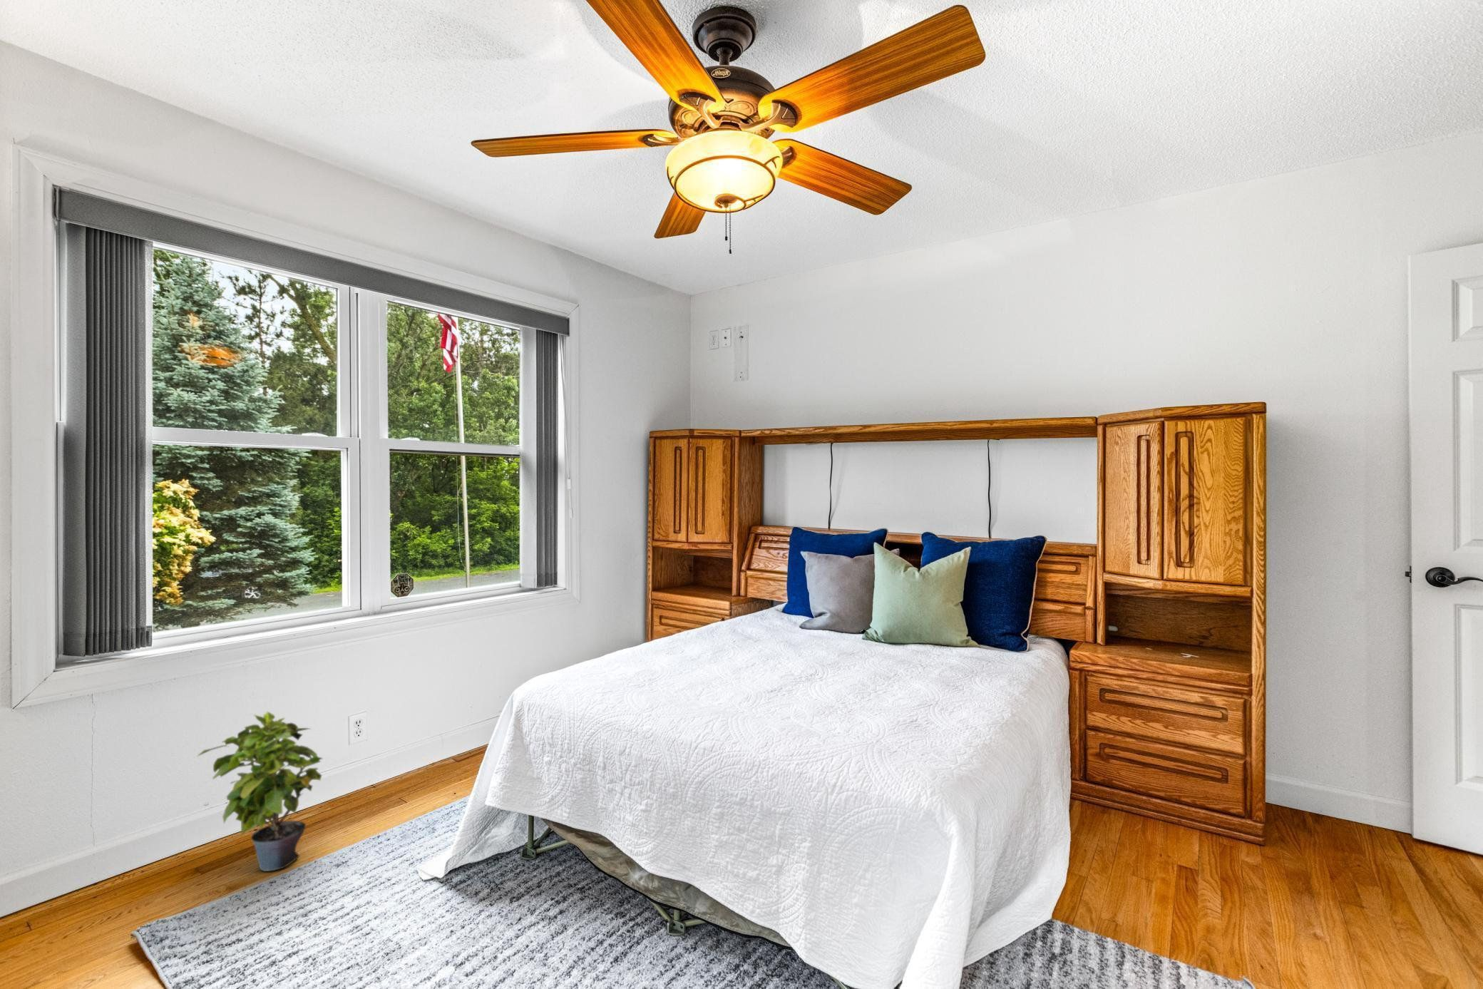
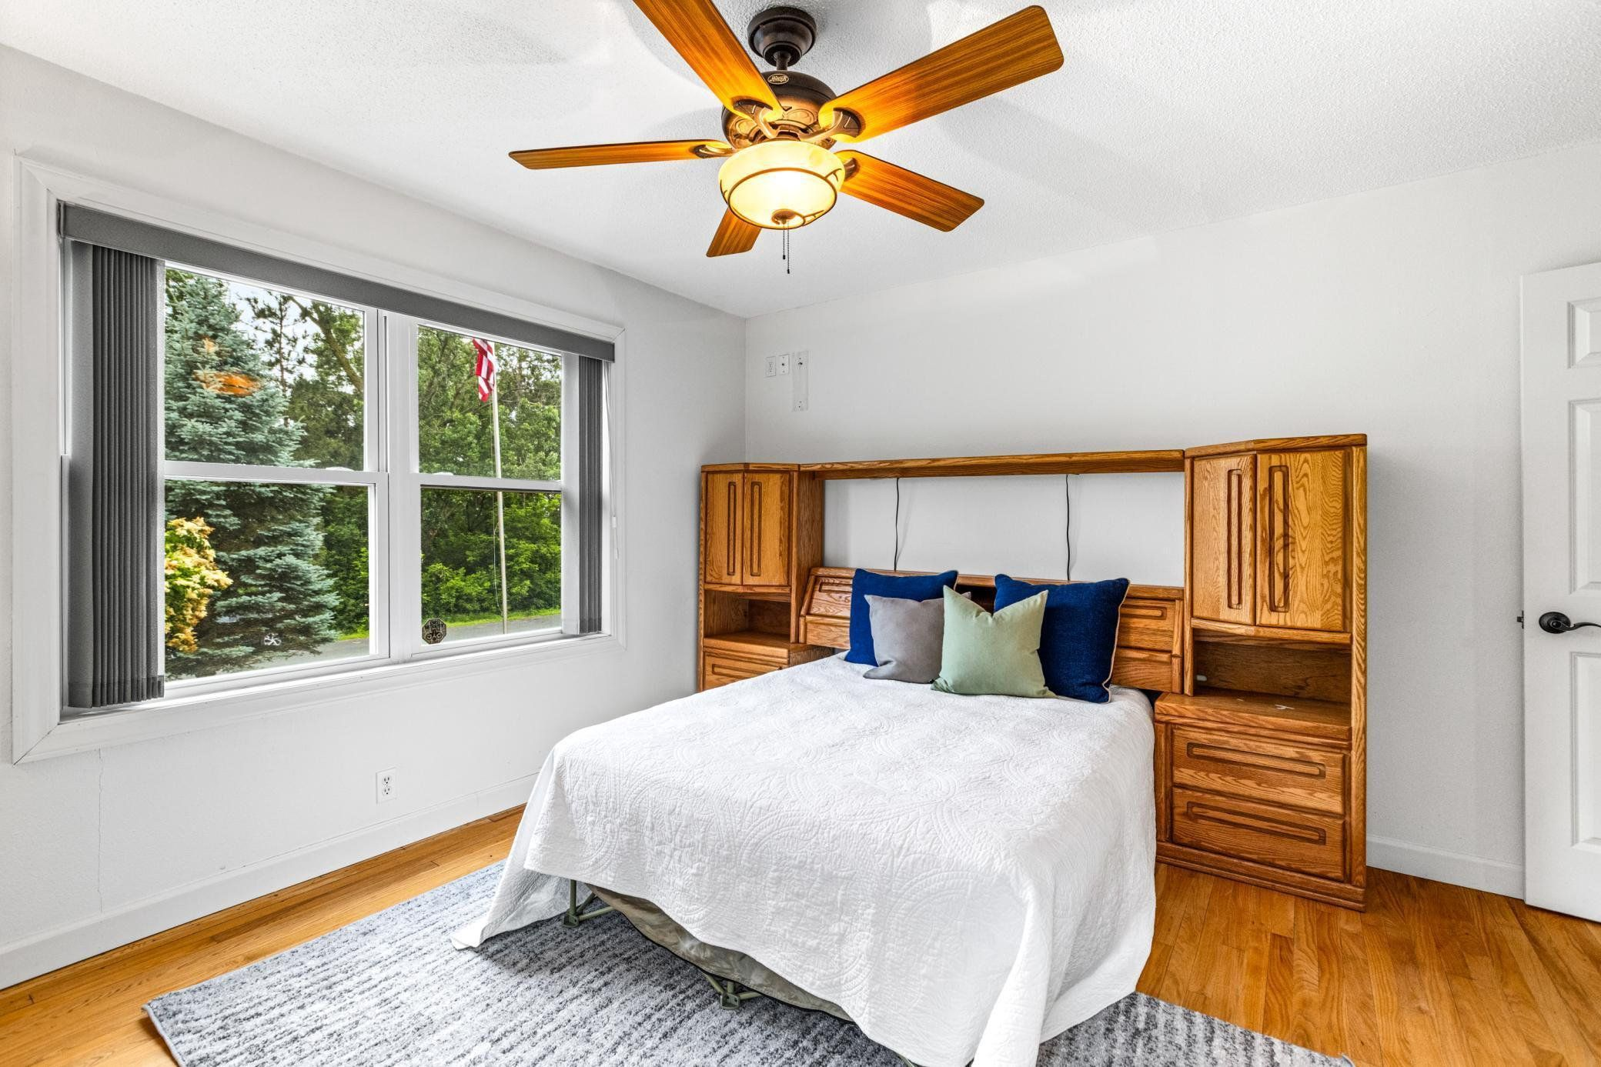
- potted plant [196,711,323,872]
